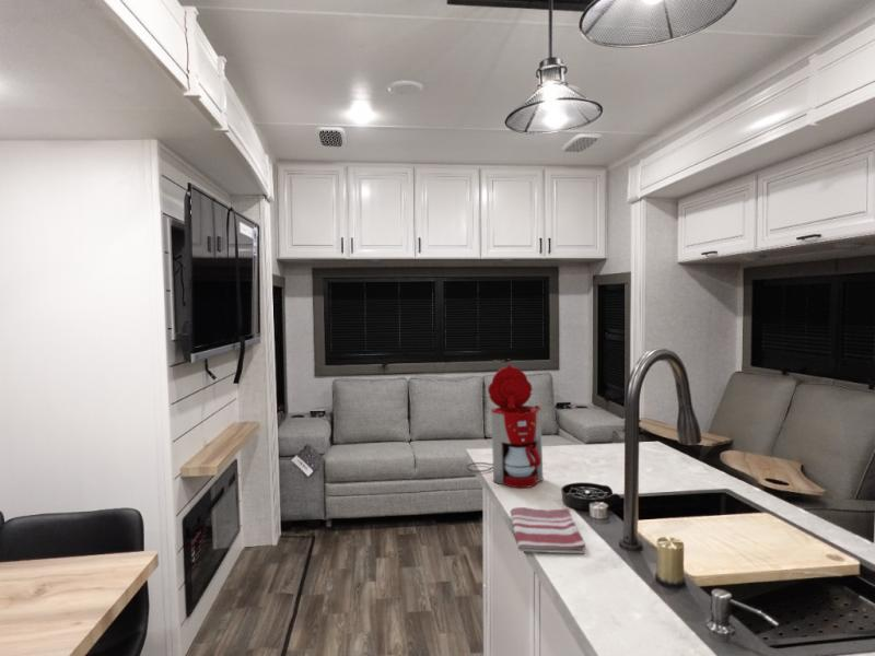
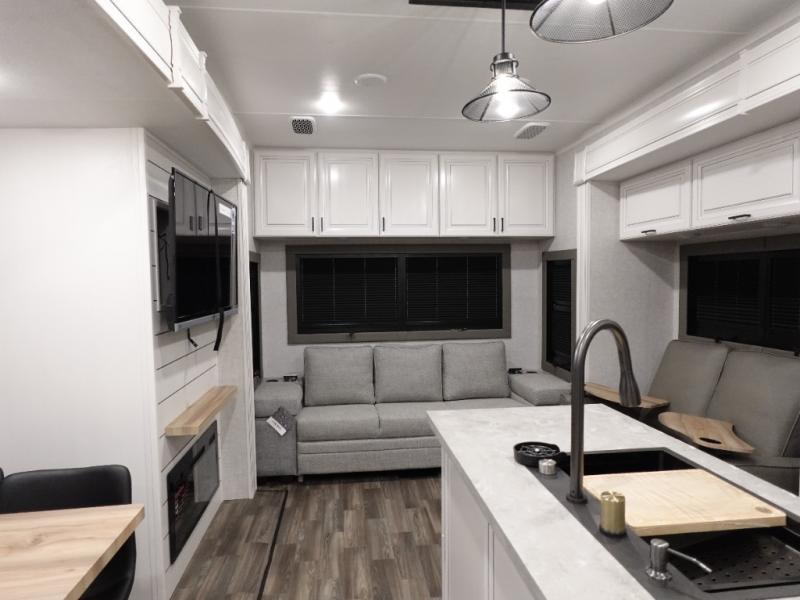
- dish towel [510,506,586,554]
- coffee maker [465,364,545,489]
